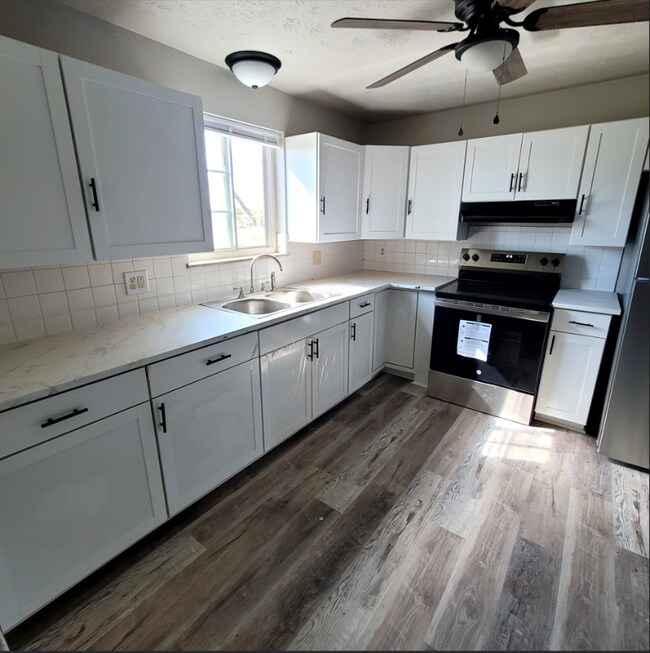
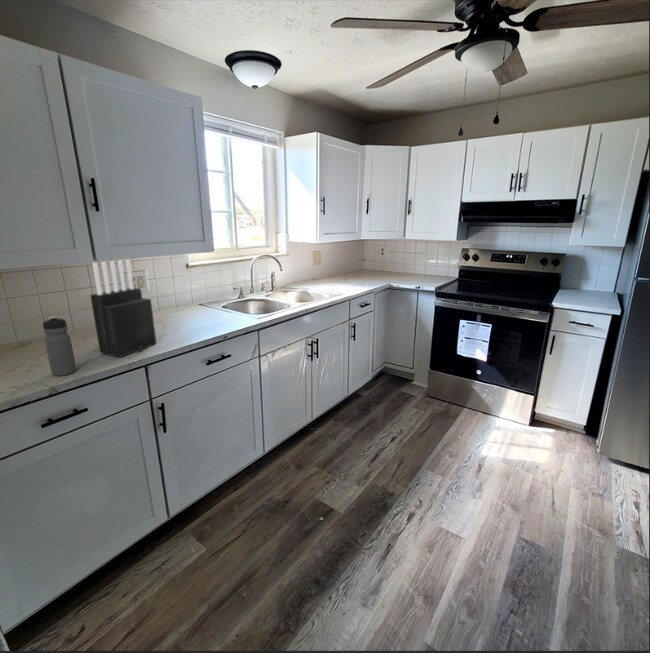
+ knife block [89,259,157,358]
+ water bottle [42,315,77,377]
